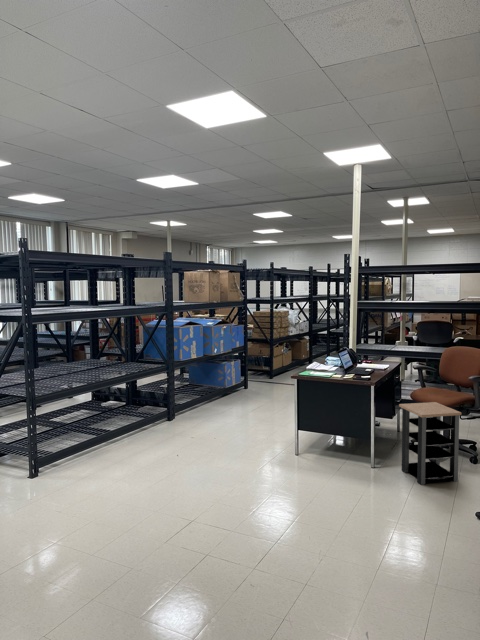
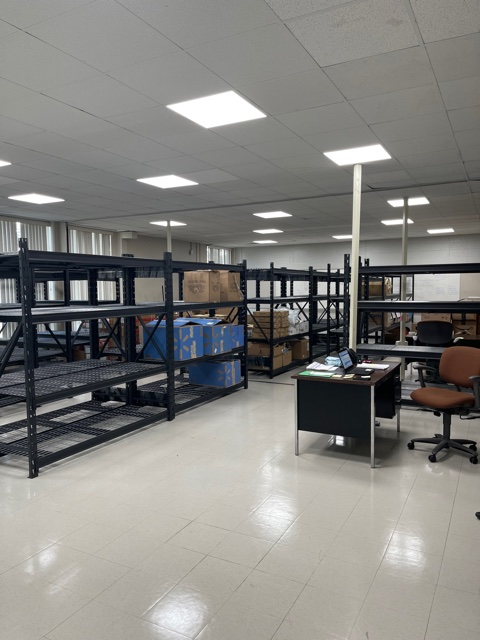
- side table [398,401,462,486]
